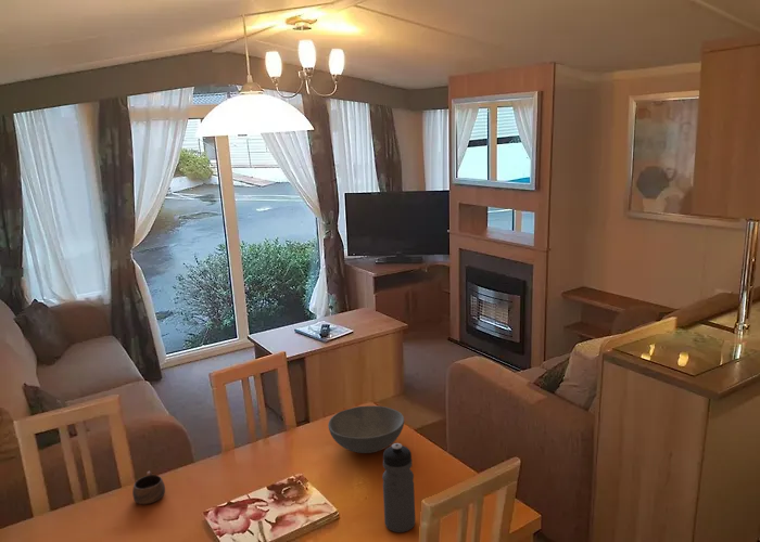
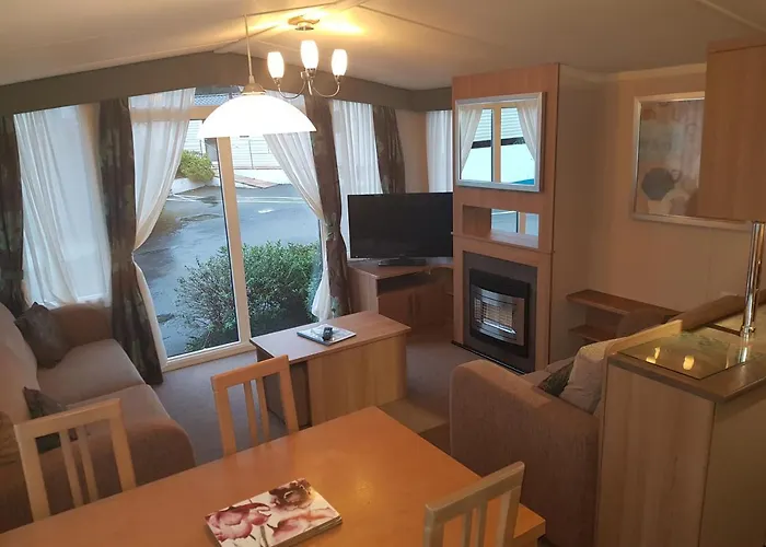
- bowl [327,404,405,454]
- cup [131,470,166,505]
- water bottle [381,442,416,533]
